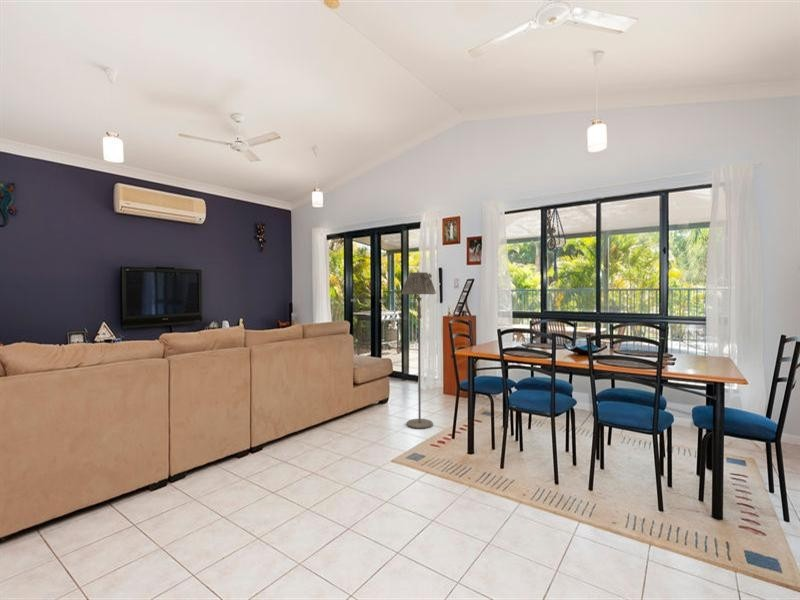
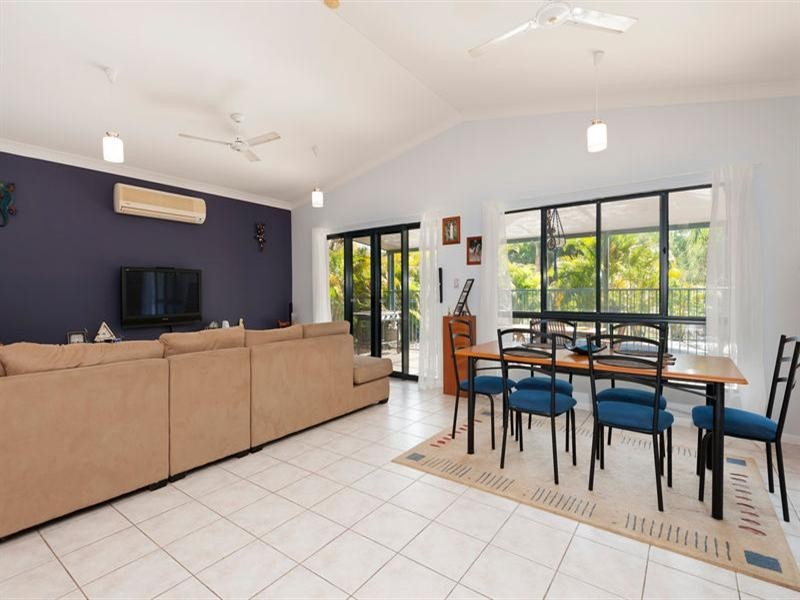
- floor lamp [401,271,437,430]
